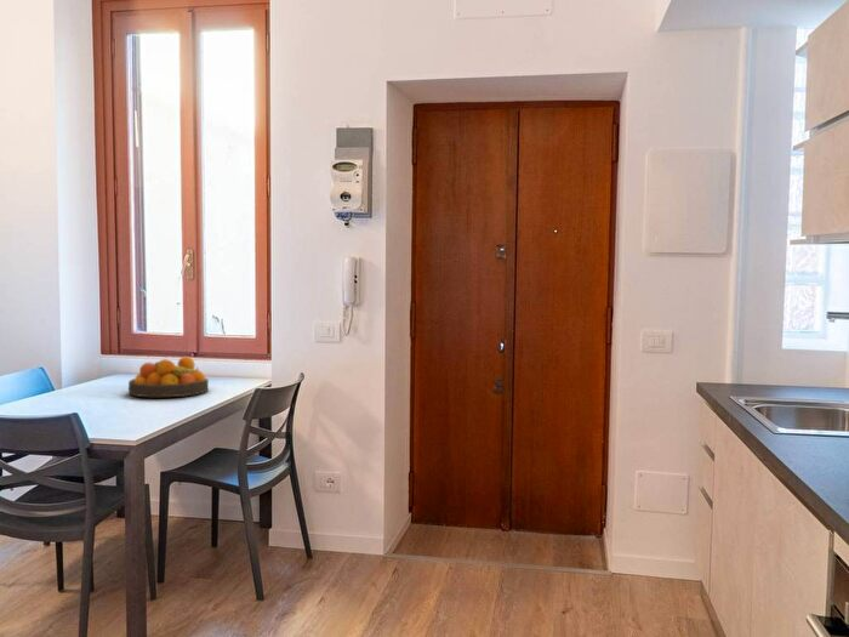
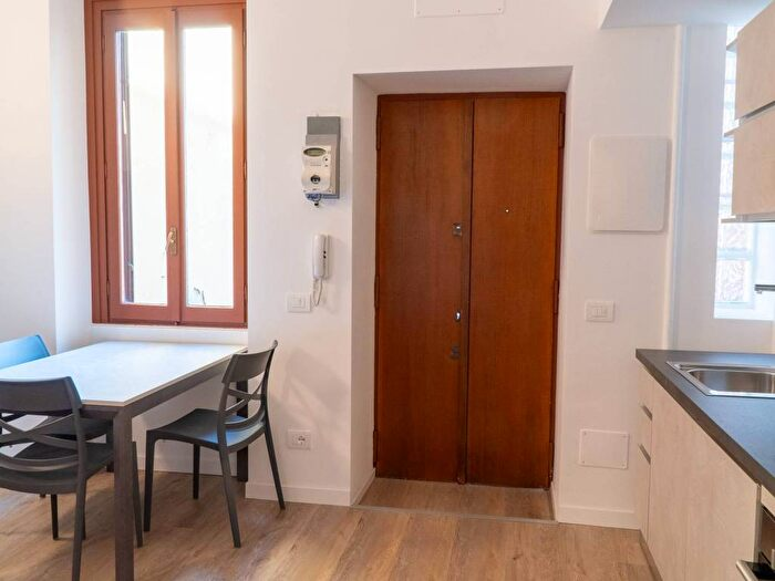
- fruit bowl [127,356,210,398]
